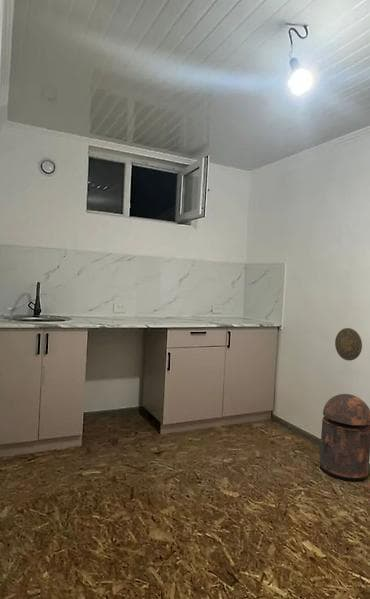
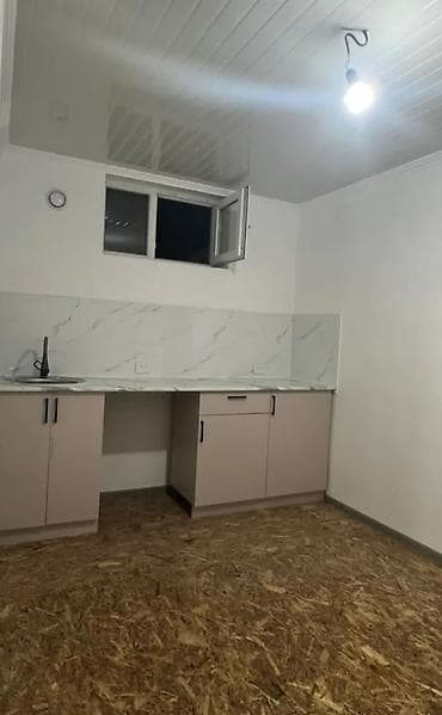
- decorative plate [334,327,363,362]
- trash can [319,393,370,482]
